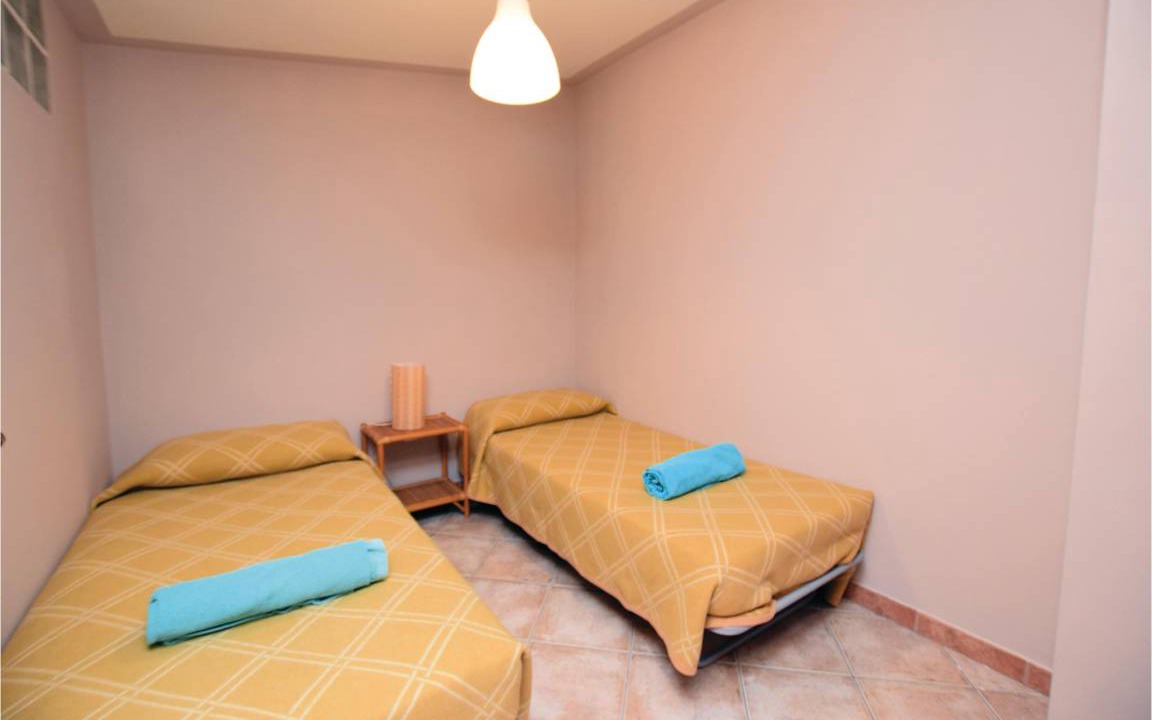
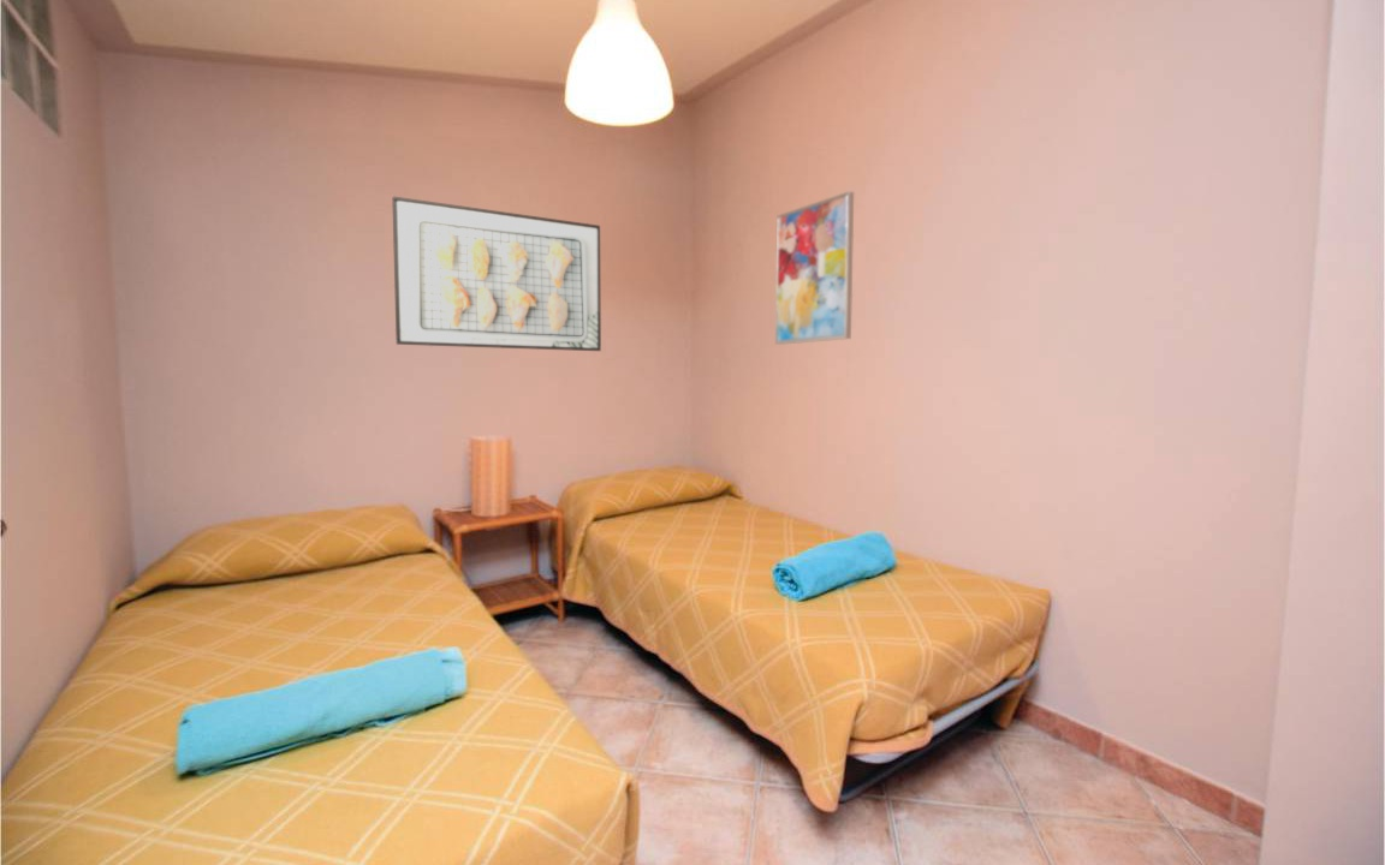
+ wall art [774,190,855,346]
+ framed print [392,196,602,352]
